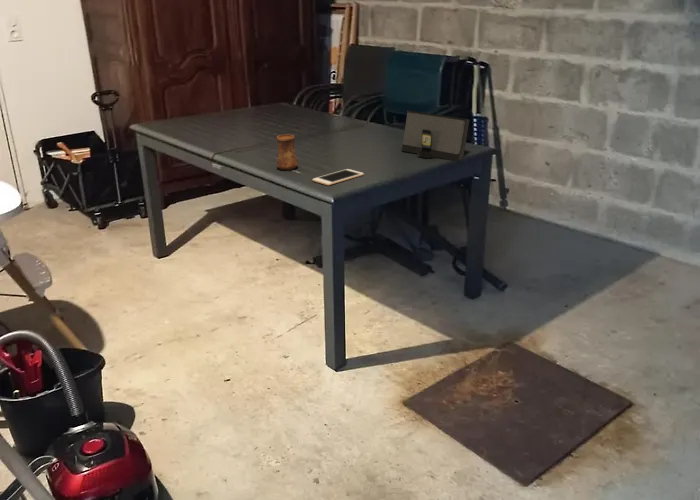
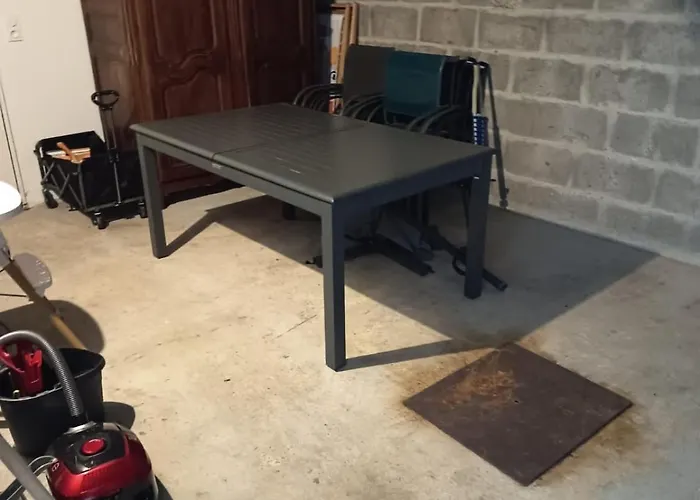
- cup [275,134,299,171]
- cell phone [312,168,365,186]
- speaker [401,110,470,162]
